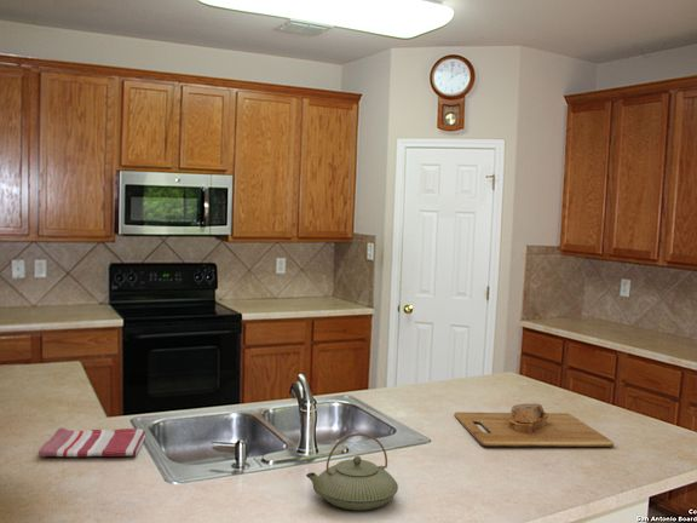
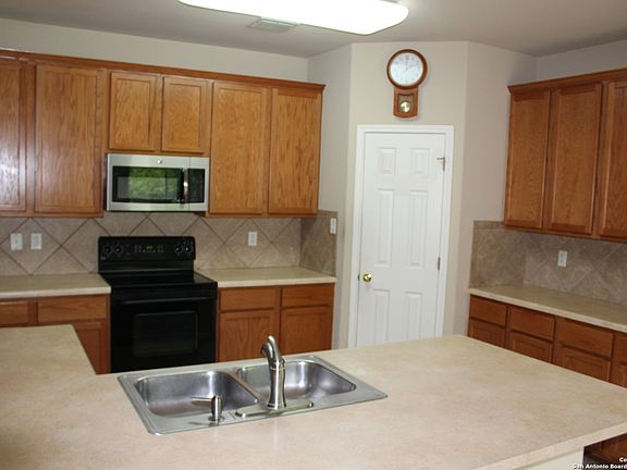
- cutting board [454,402,615,448]
- teapot [305,432,399,511]
- dish towel [38,426,146,458]
